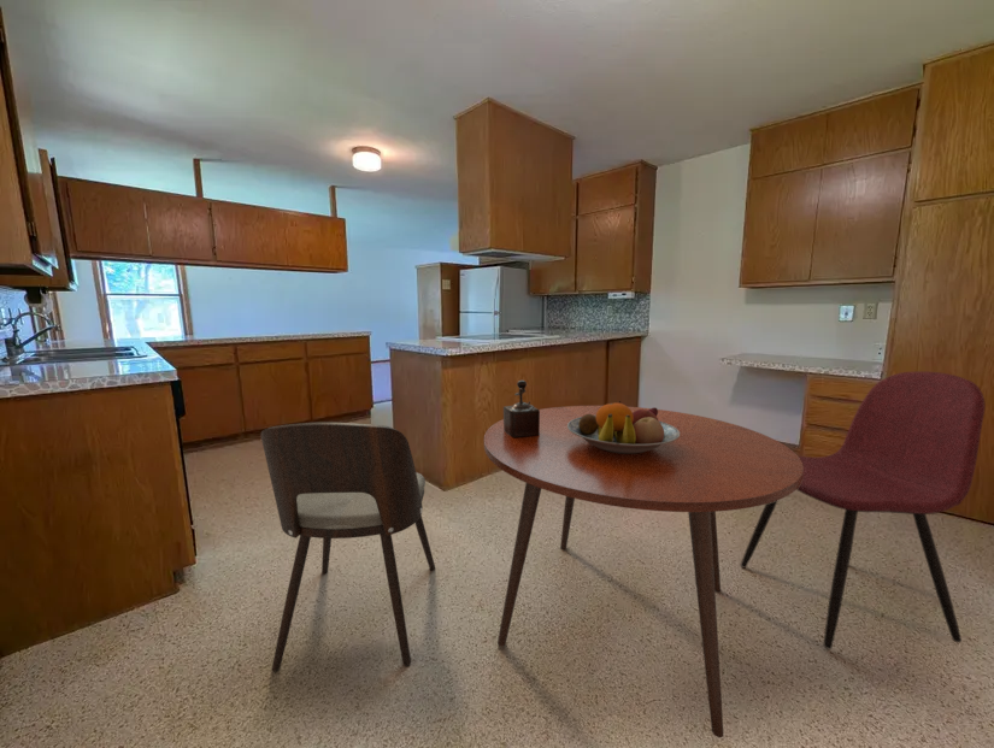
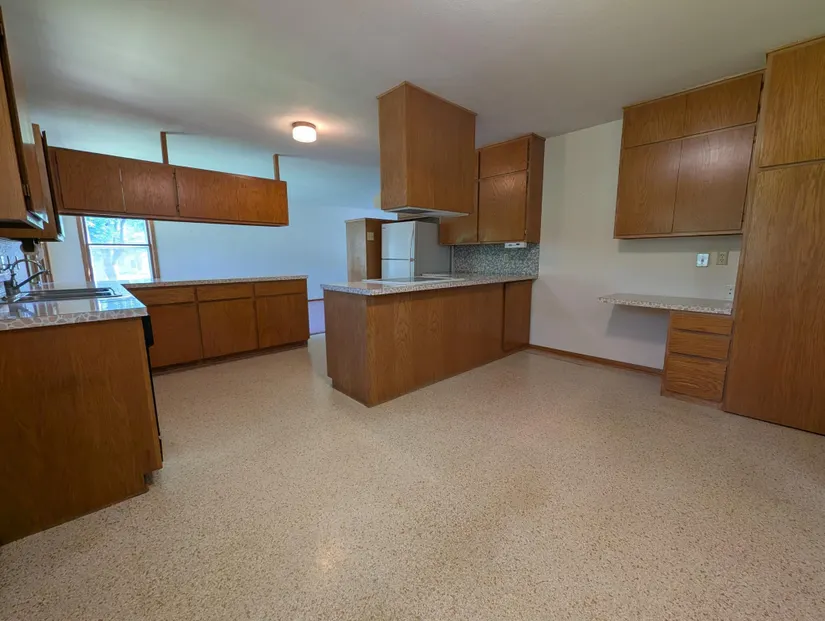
- dining table [483,405,804,738]
- dining chair [260,422,436,672]
- fruit bowl [567,400,680,454]
- dining chair [740,371,986,650]
- pepper mill [502,379,540,438]
